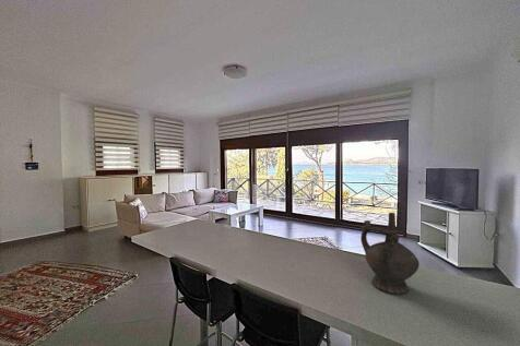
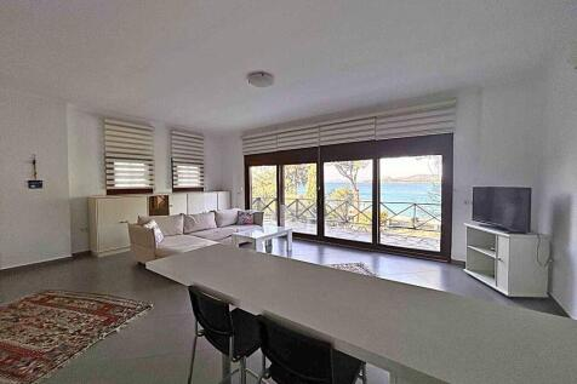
- ceremonial vessel [359,212,421,296]
